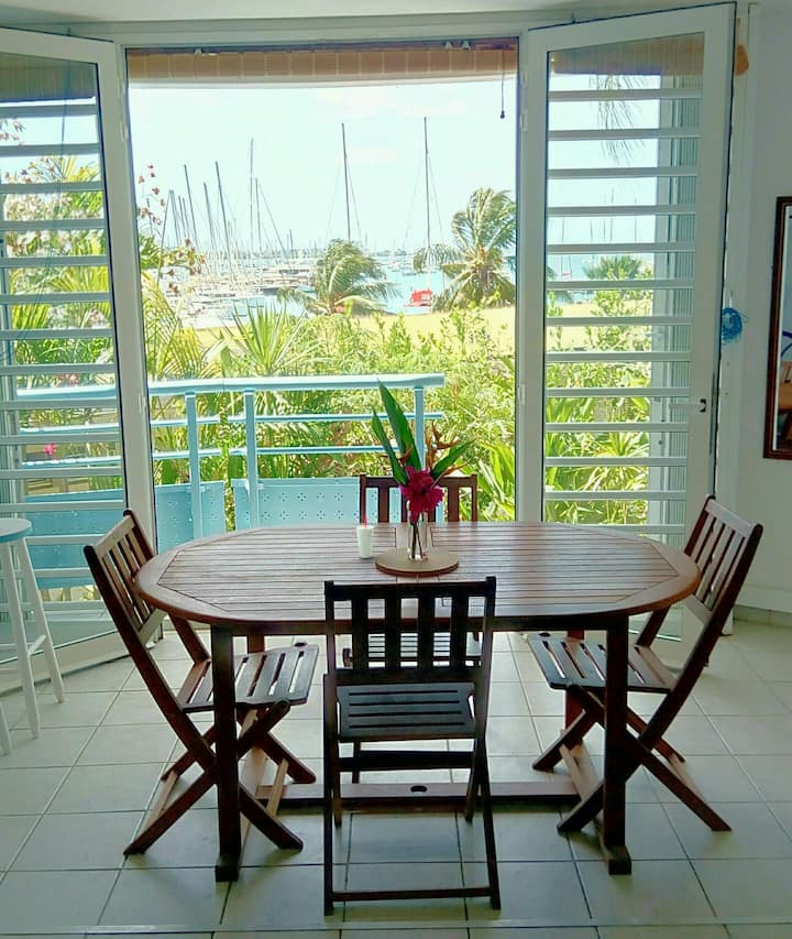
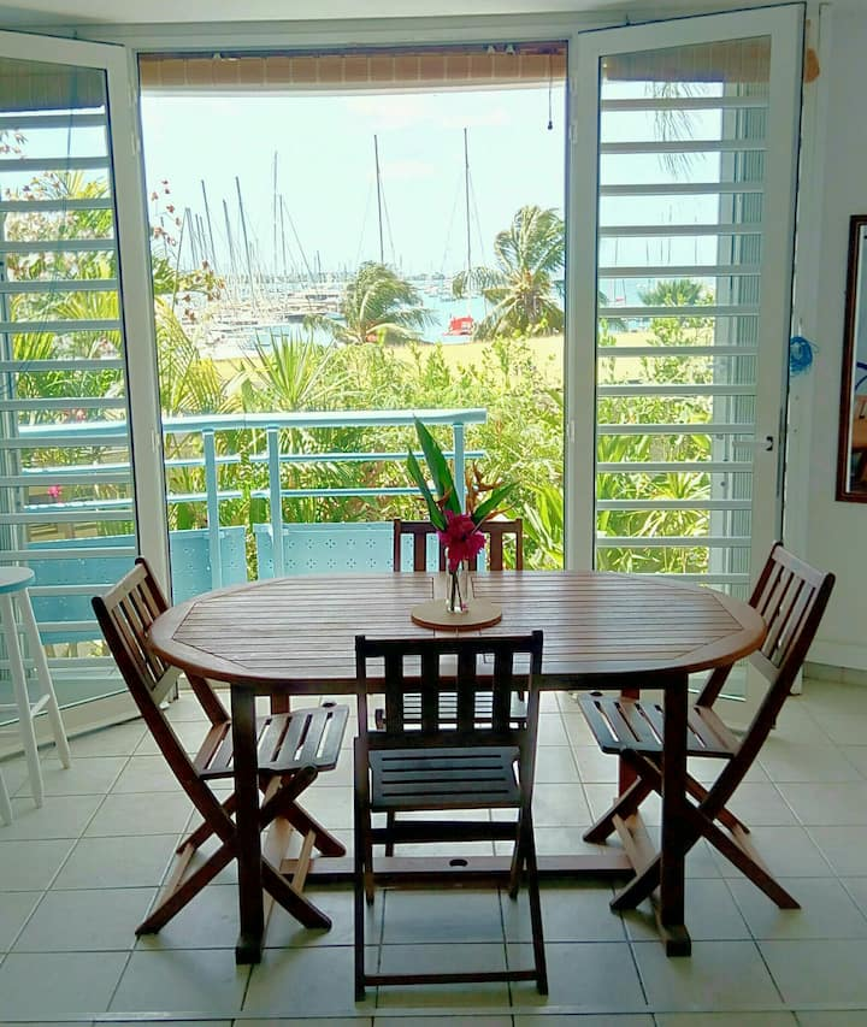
- cup [355,516,375,559]
